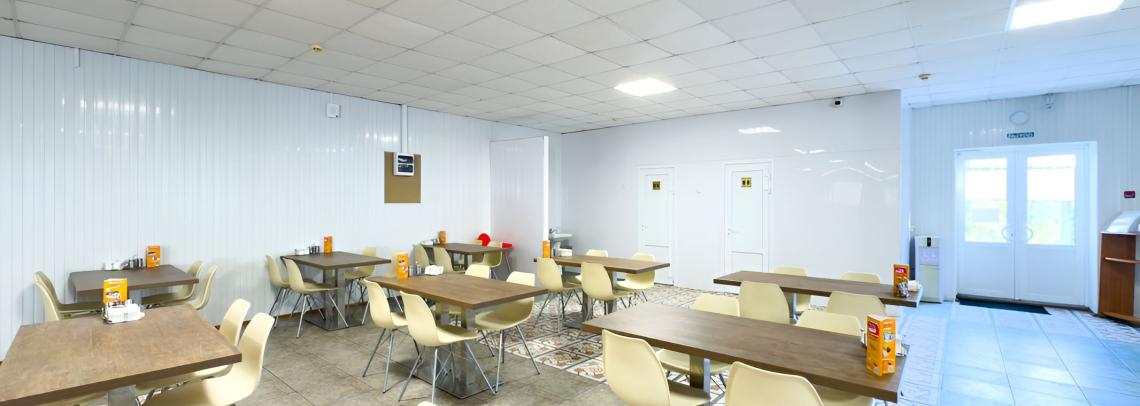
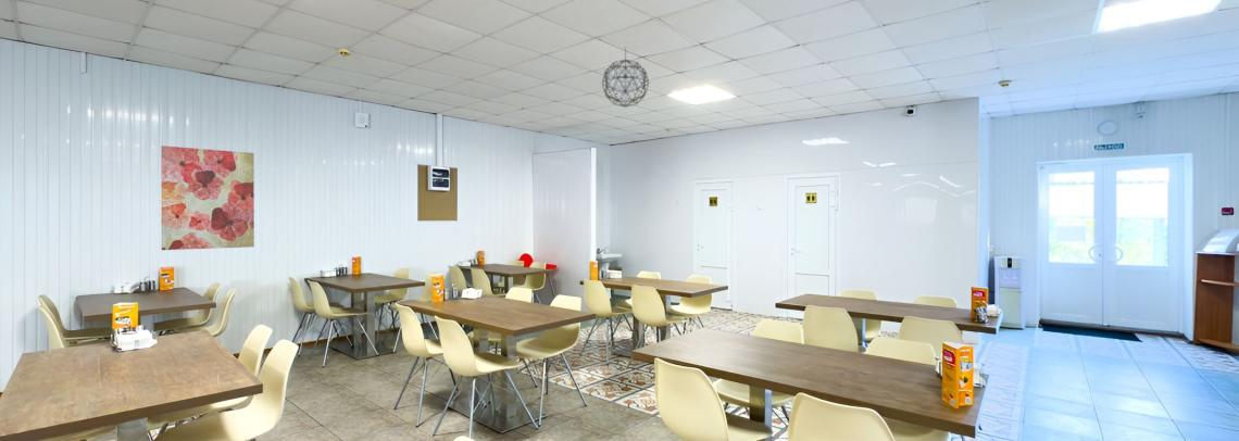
+ pendant light [601,46,650,109]
+ wall art [160,144,255,251]
